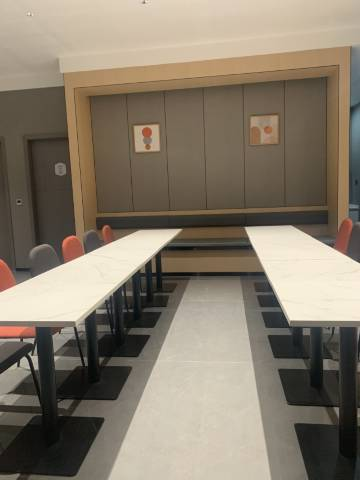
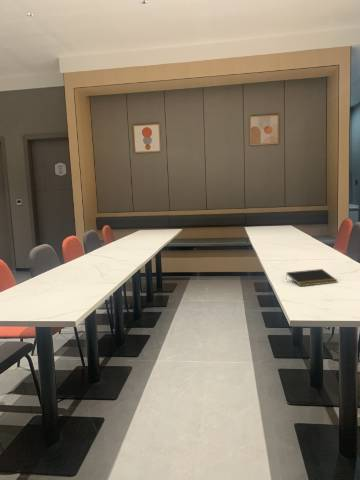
+ notepad [285,268,339,287]
